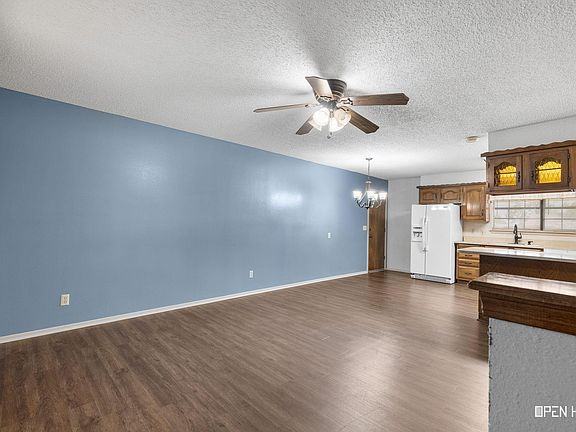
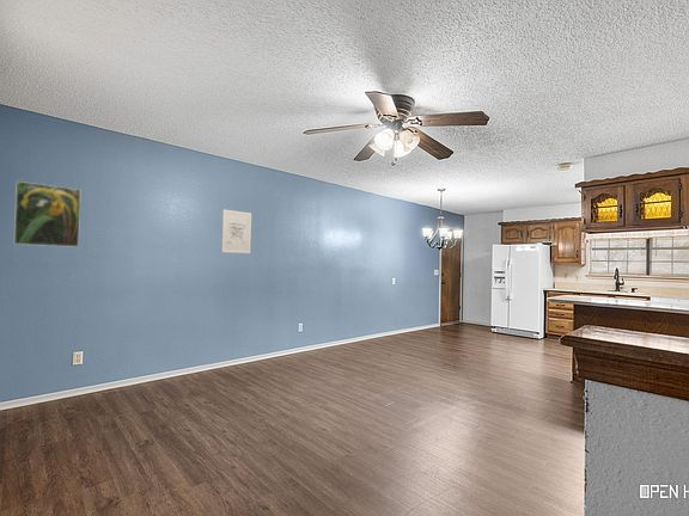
+ wall art [221,209,252,254]
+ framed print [13,180,81,248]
